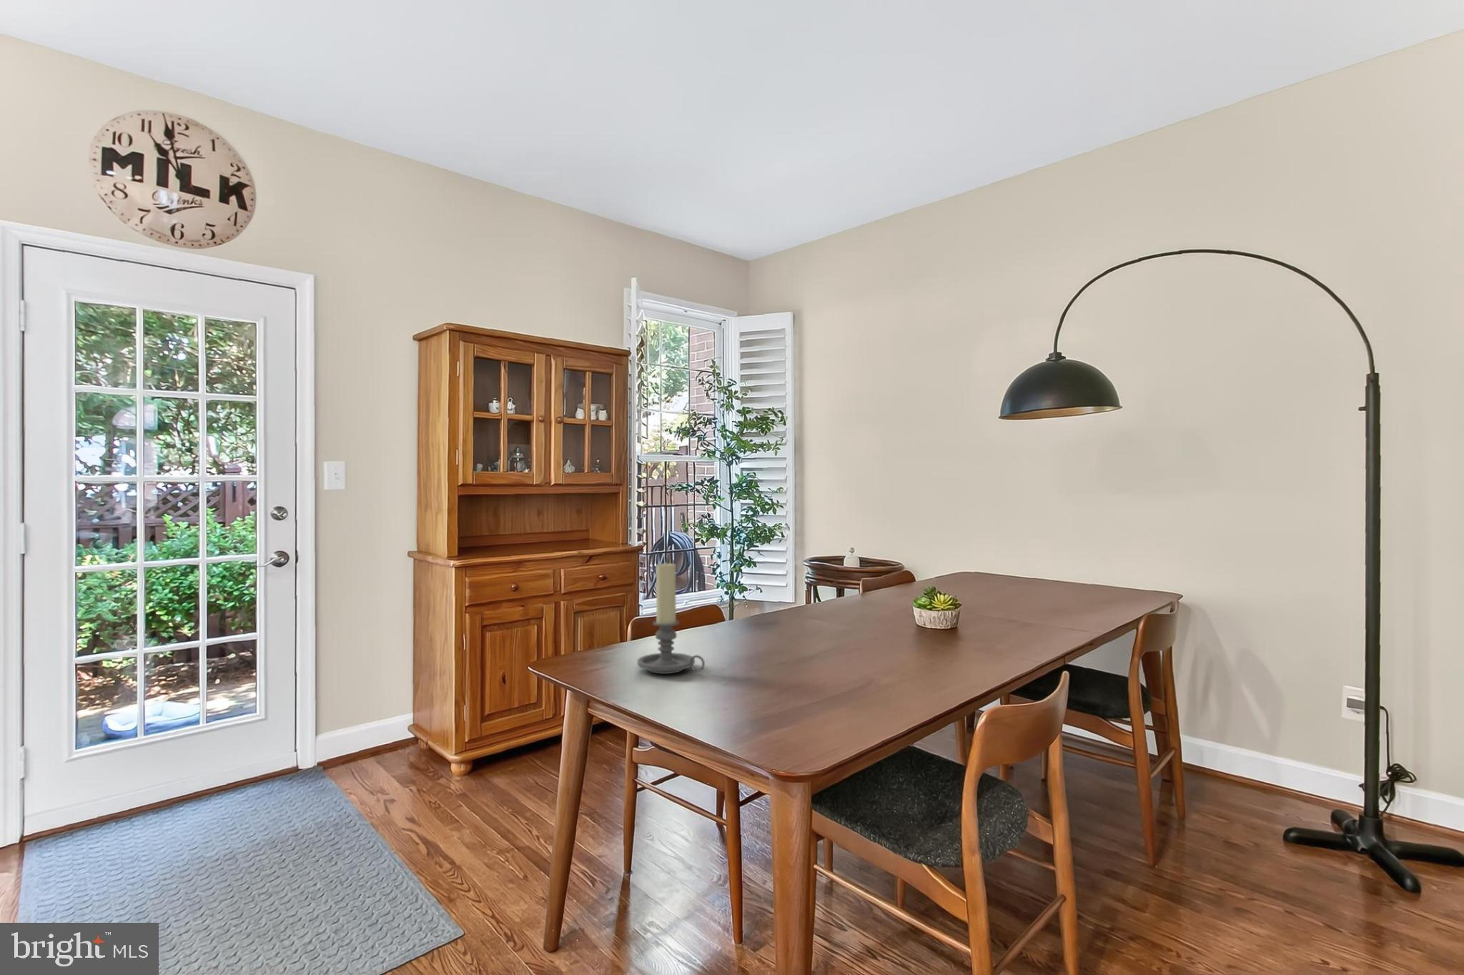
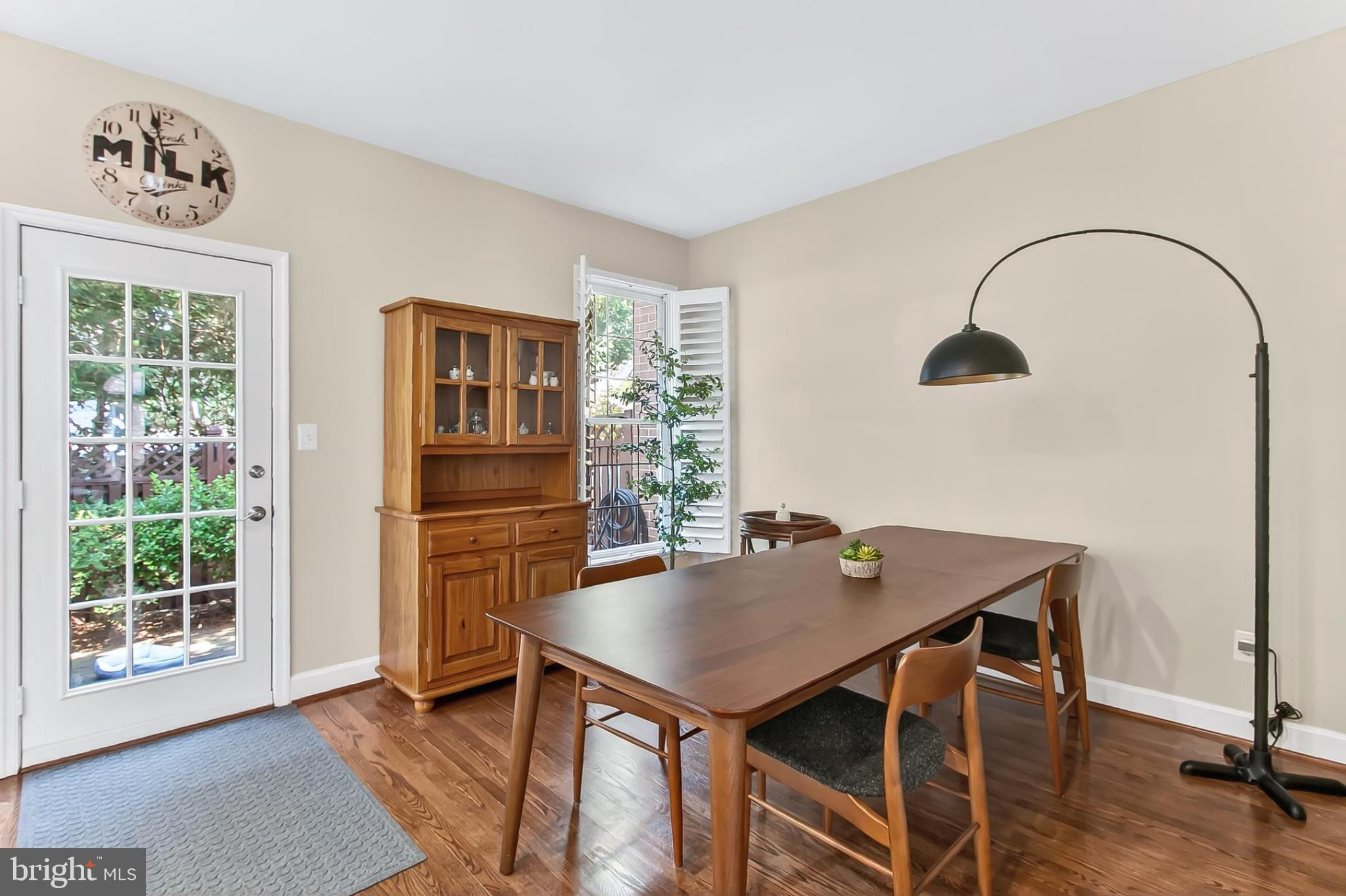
- candle holder [637,561,706,675]
